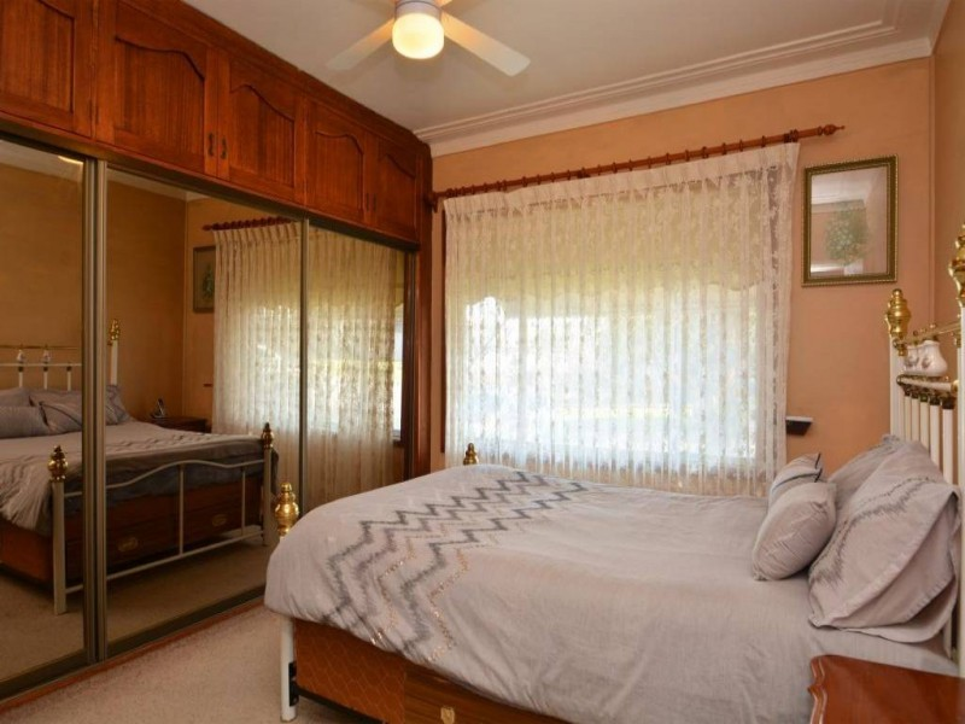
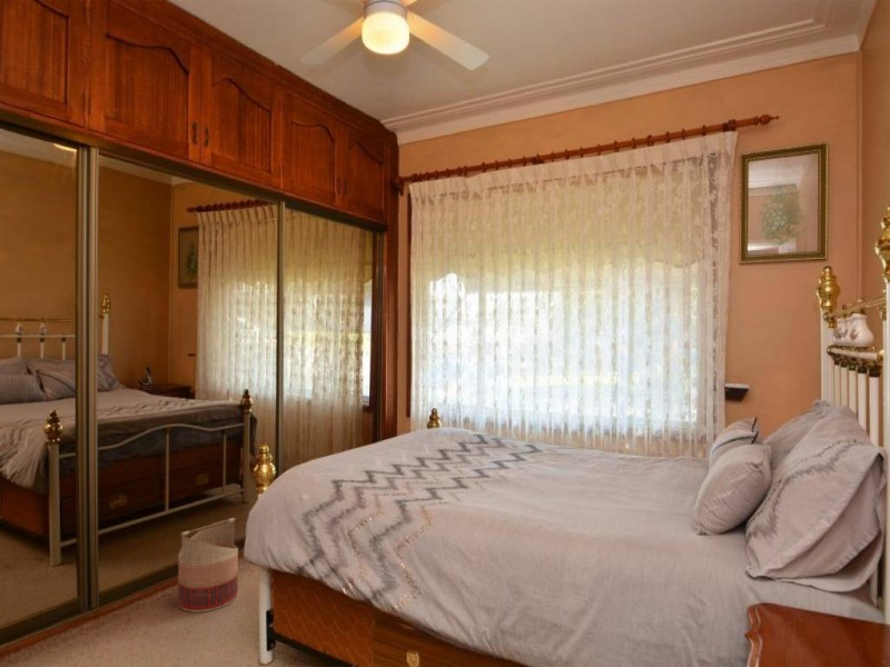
+ basket [177,517,239,614]
